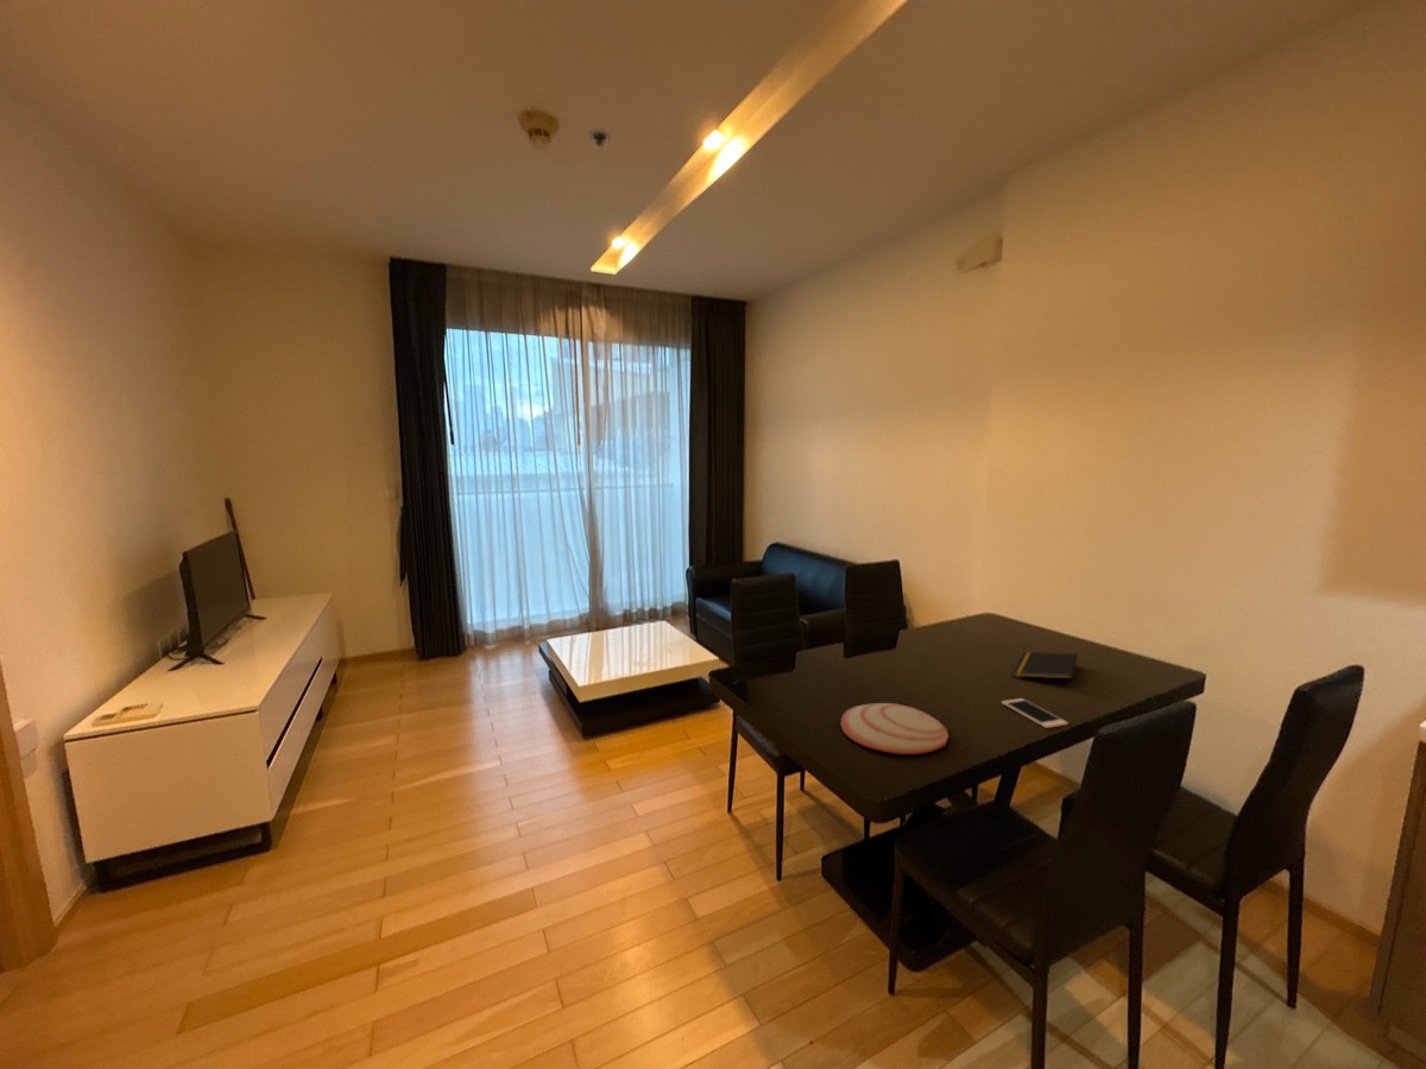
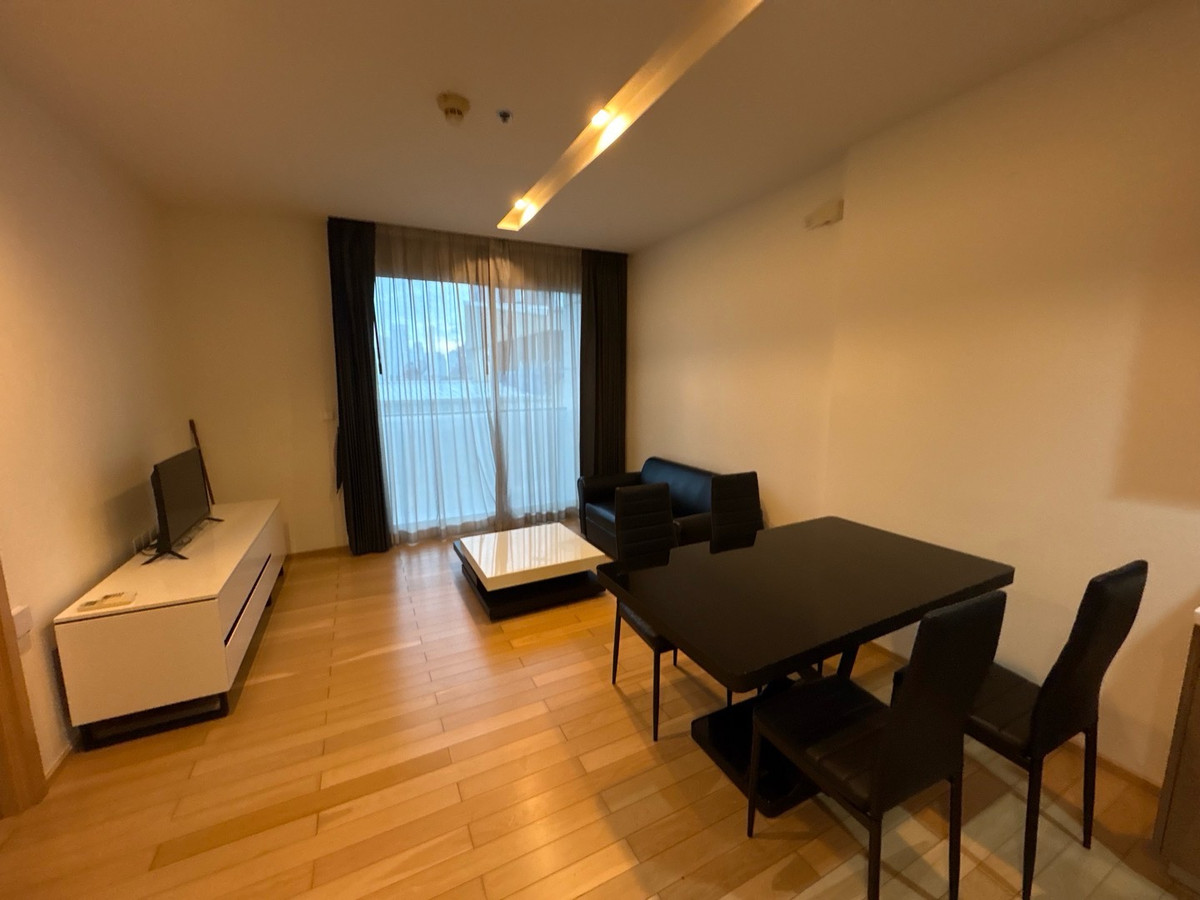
- cell phone [1001,697,1070,729]
- plate [840,702,949,755]
- notepad [1012,651,1079,679]
